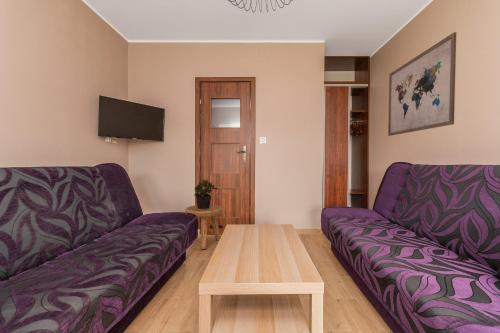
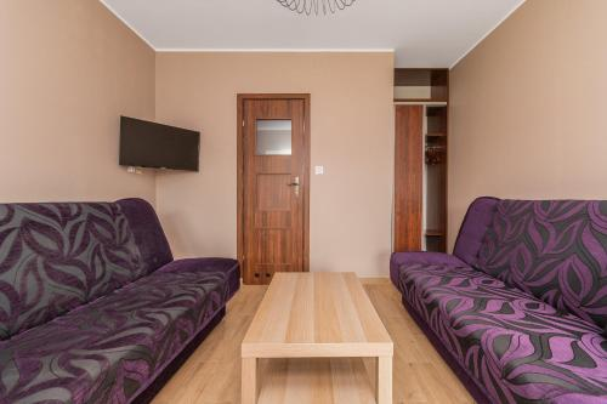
- wall art [387,31,457,137]
- stool [184,204,224,250]
- potted plant [193,179,218,209]
